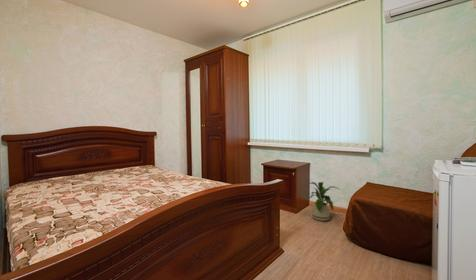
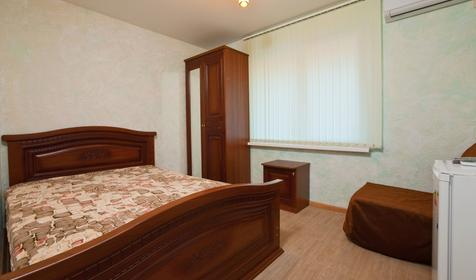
- house plant [304,181,340,222]
